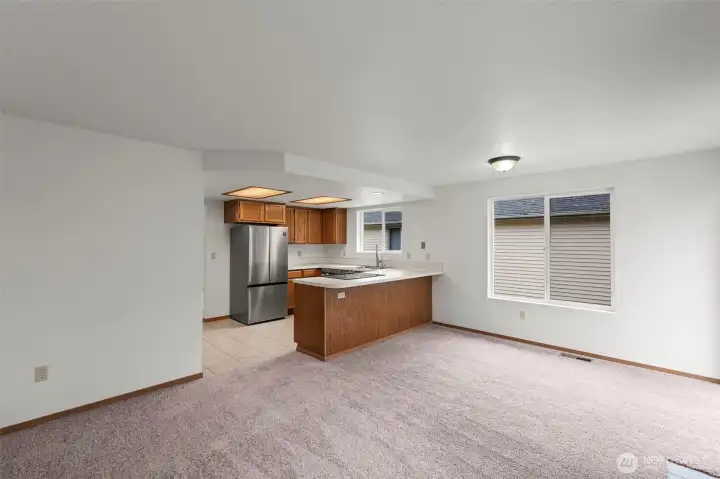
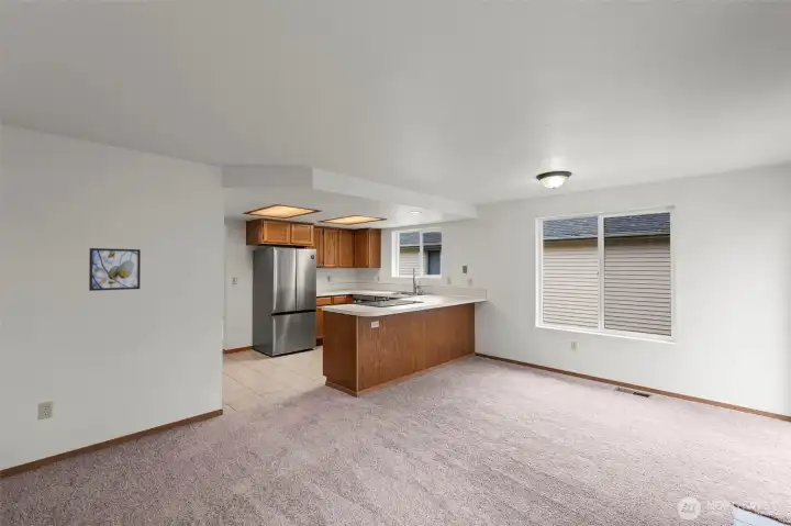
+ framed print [88,247,142,292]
